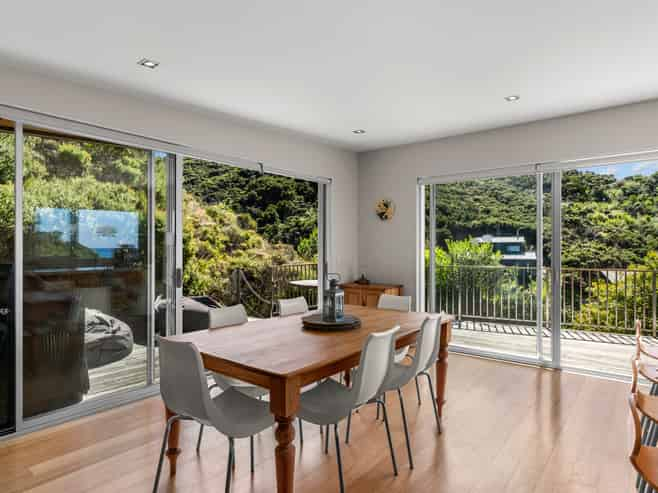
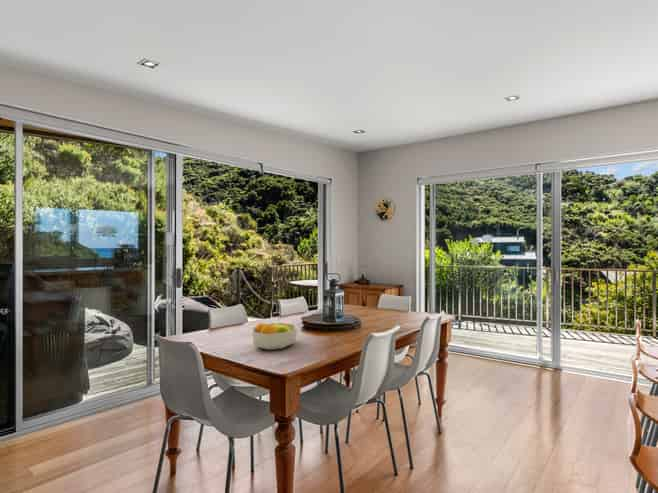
+ fruit bowl [251,322,298,351]
